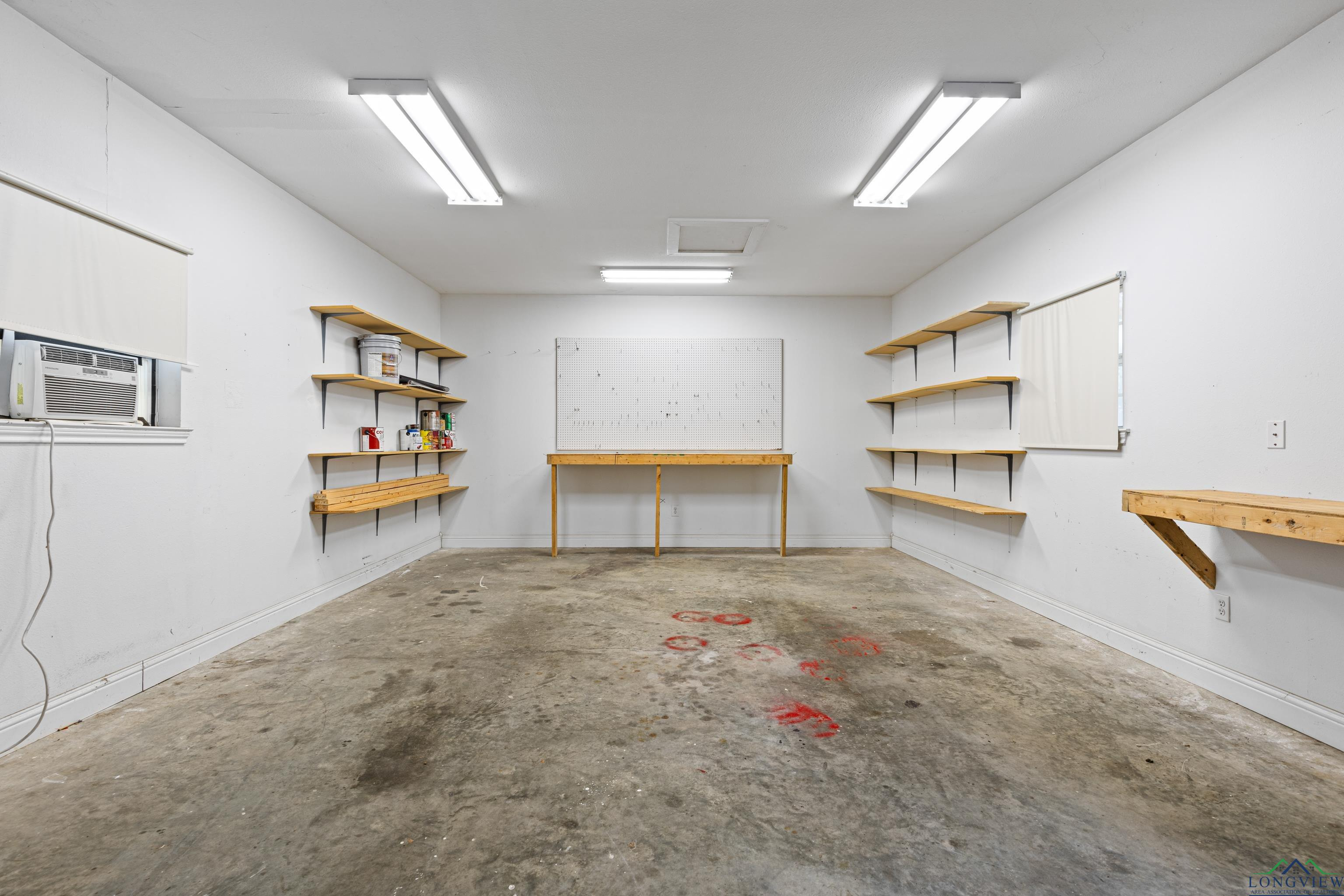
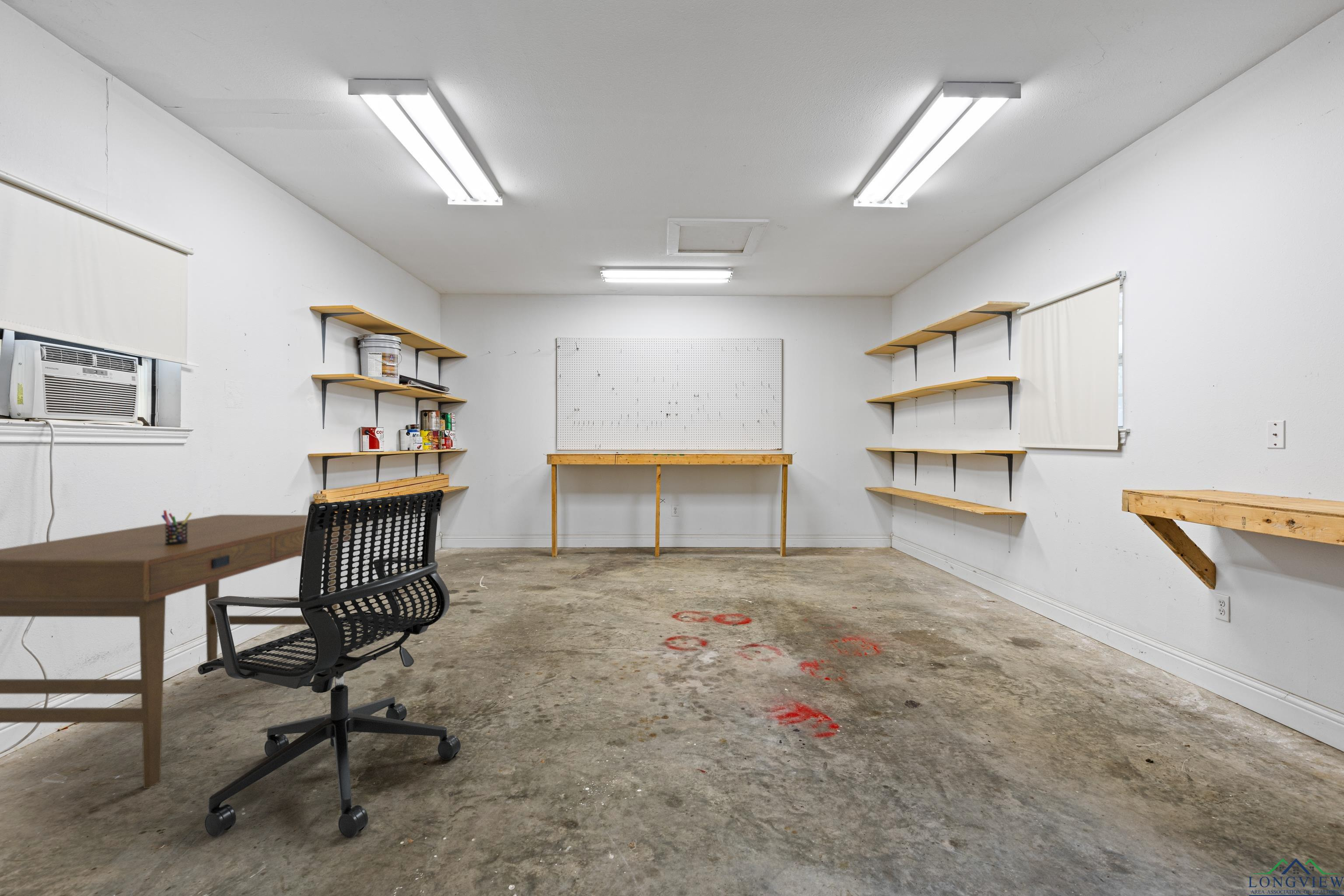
+ desk [0,514,351,789]
+ office chair [197,489,461,839]
+ pen holder [161,510,193,545]
